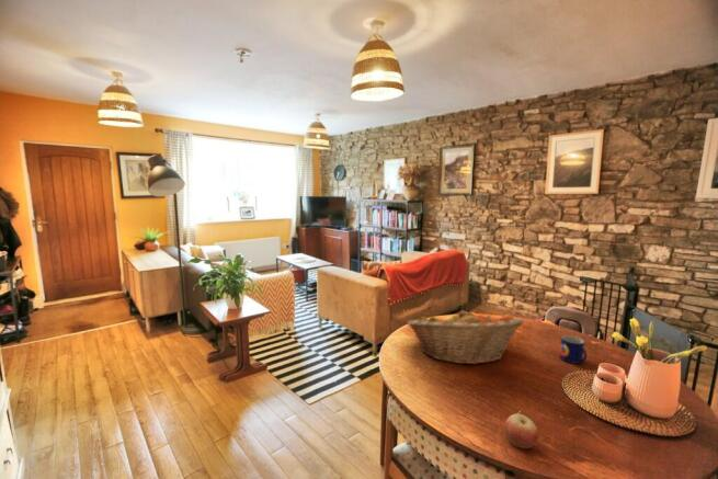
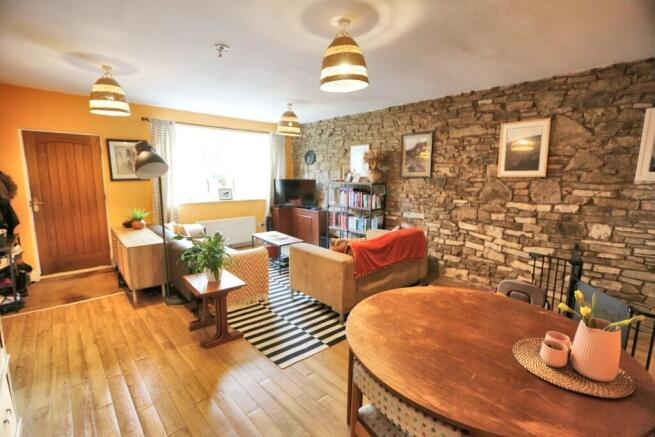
- fruit basket [406,307,525,366]
- apple [503,412,539,449]
- mug [558,334,588,365]
